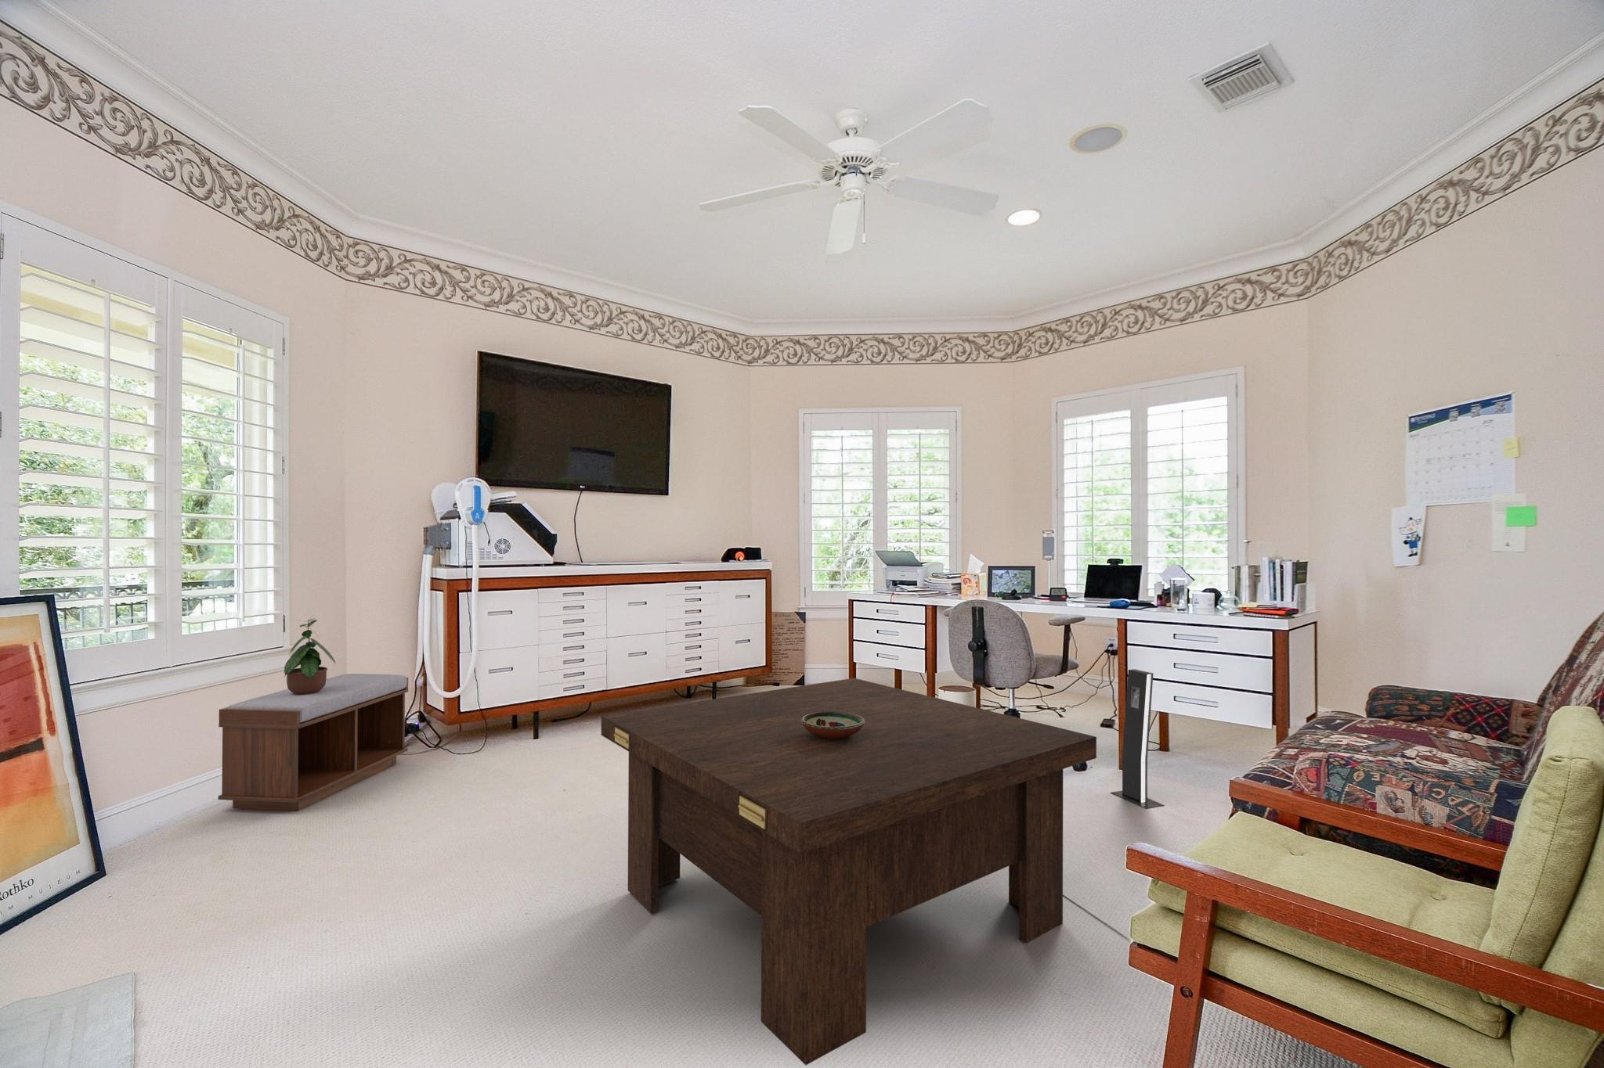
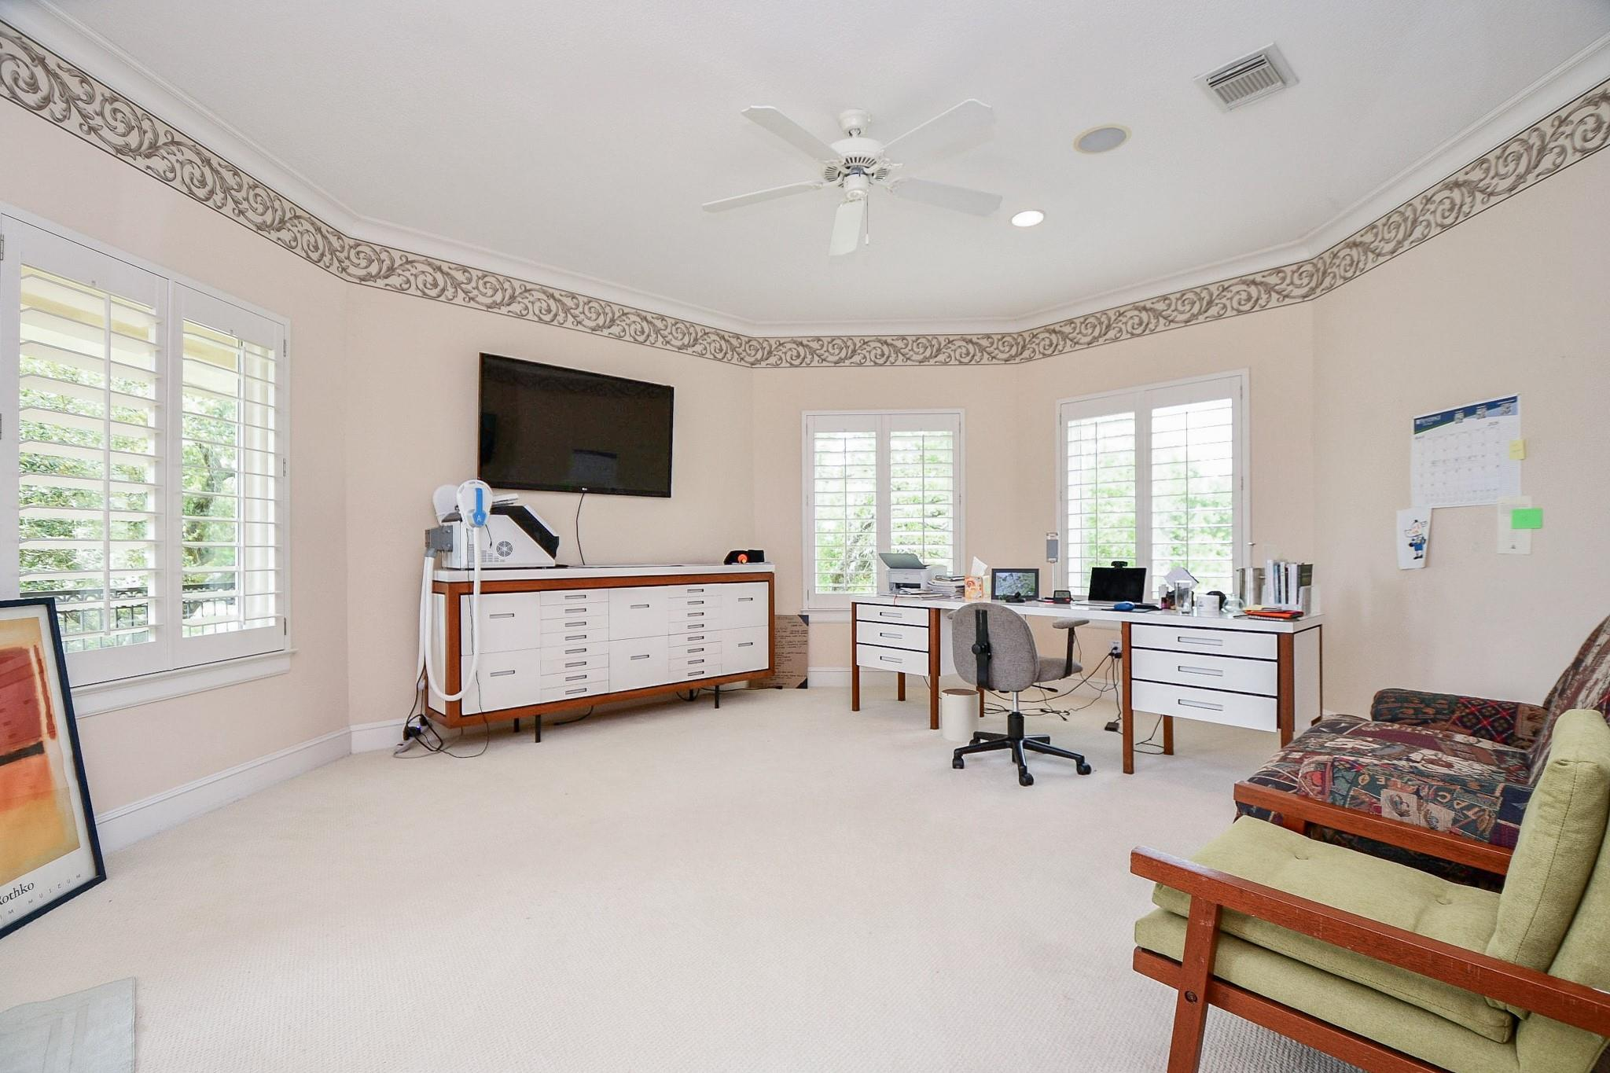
- decorative bowl [801,712,865,739]
- coffee table [601,677,1097,1066]
- potted plant [284,614,336,695]
- bench [218,673,409,812]
- speaker [1110,669,1165,809]
